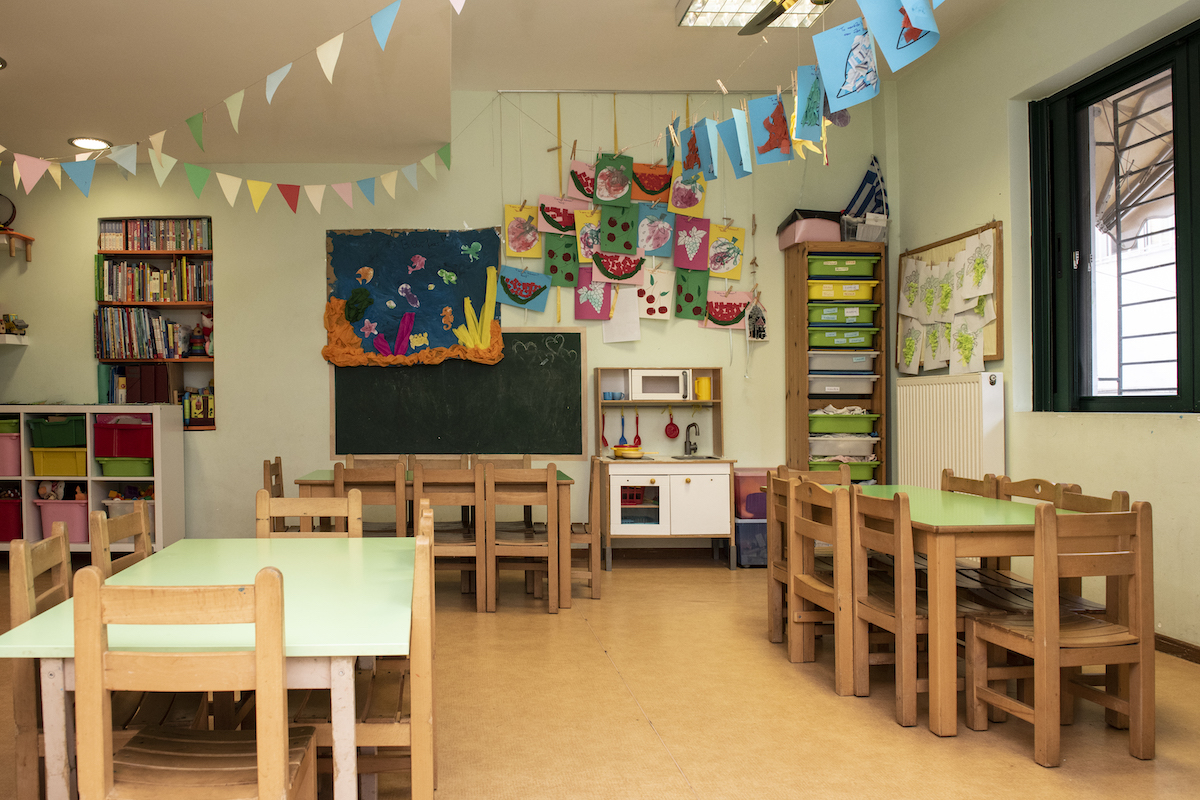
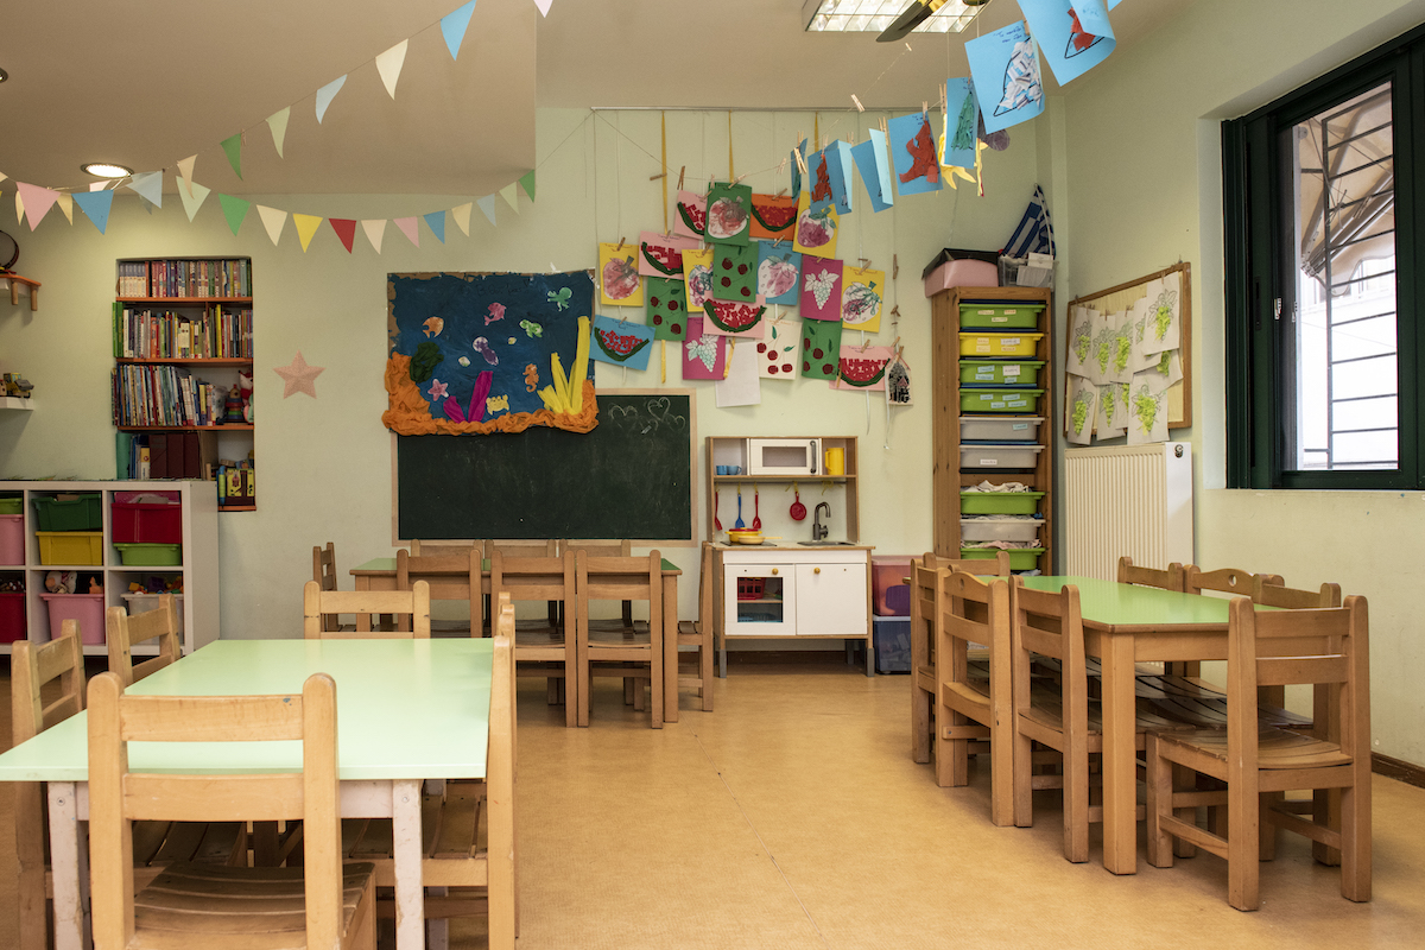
+ decorative star [271,348,327,400]
